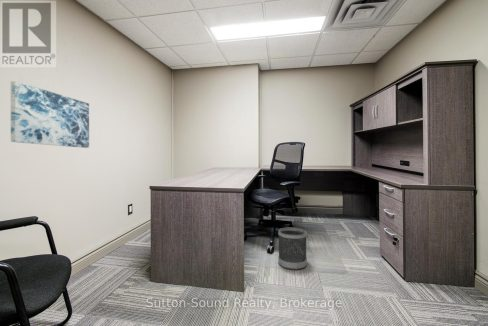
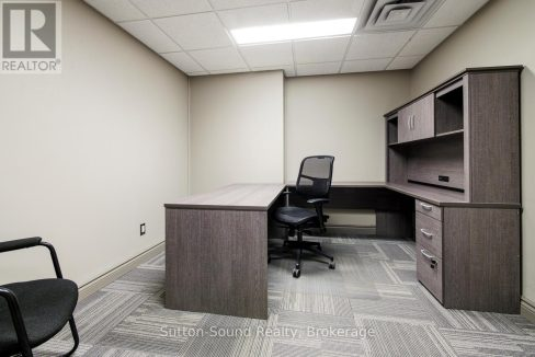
- wall art [9,80,90,149]
- wastebasket [277,226,308,271]
